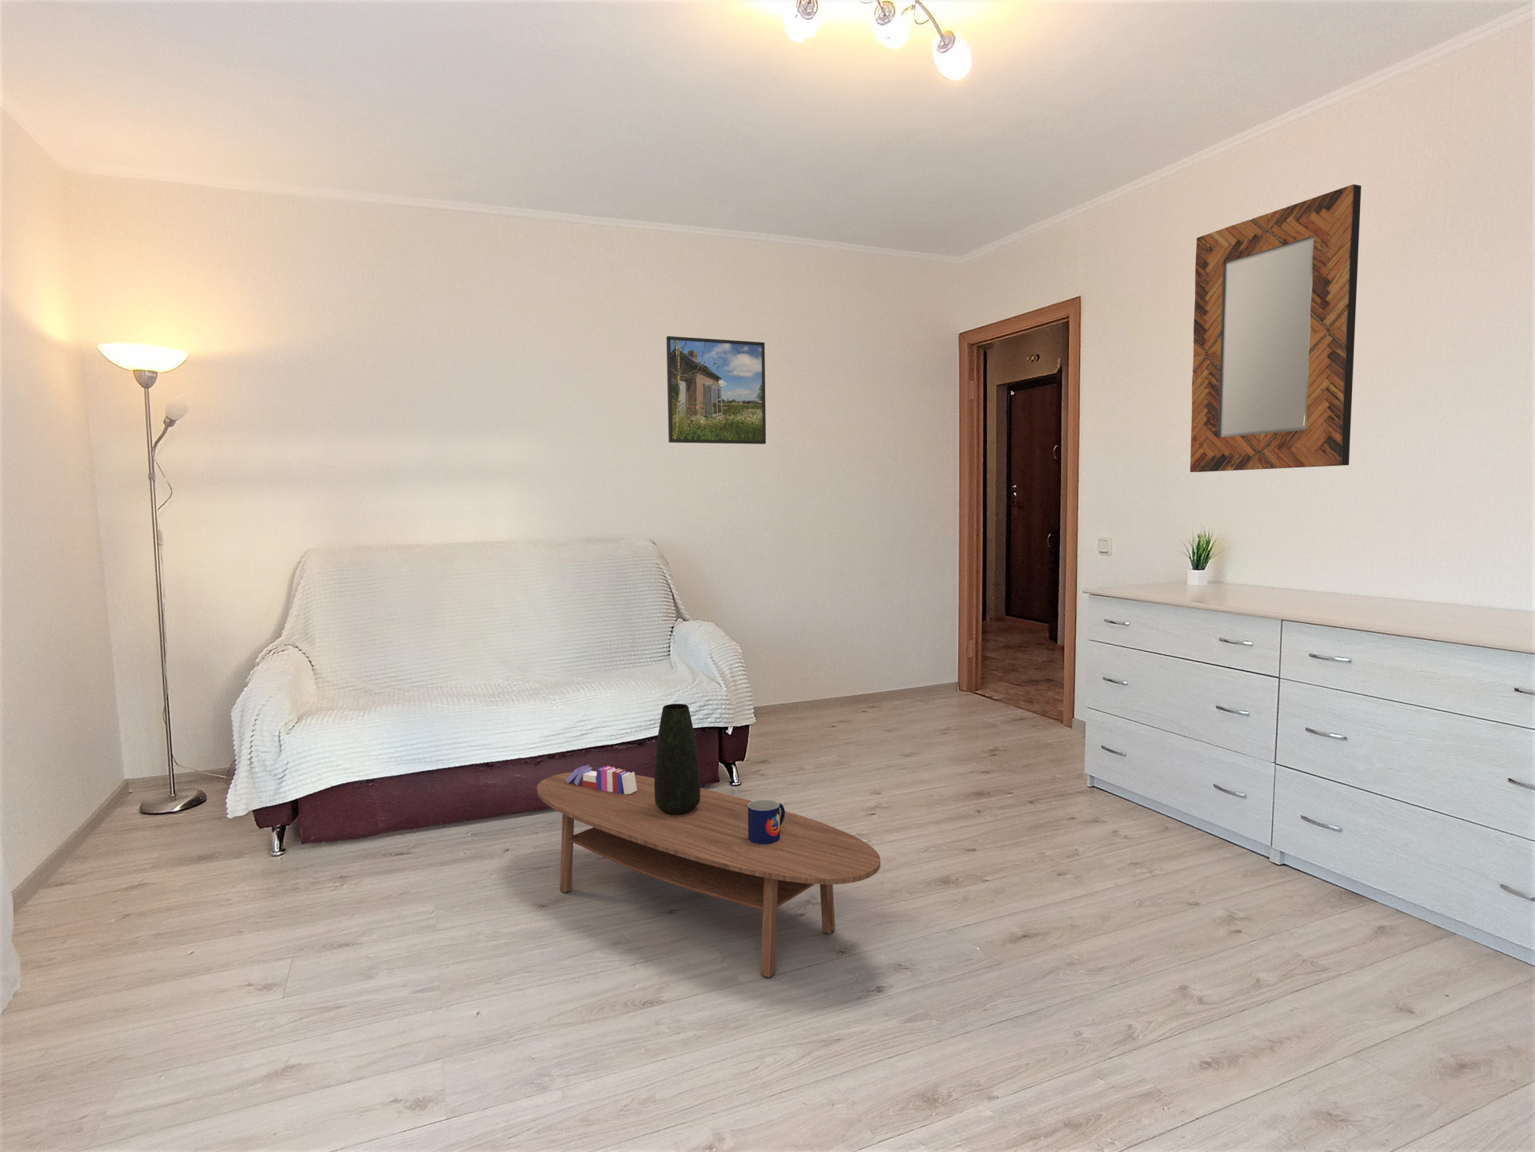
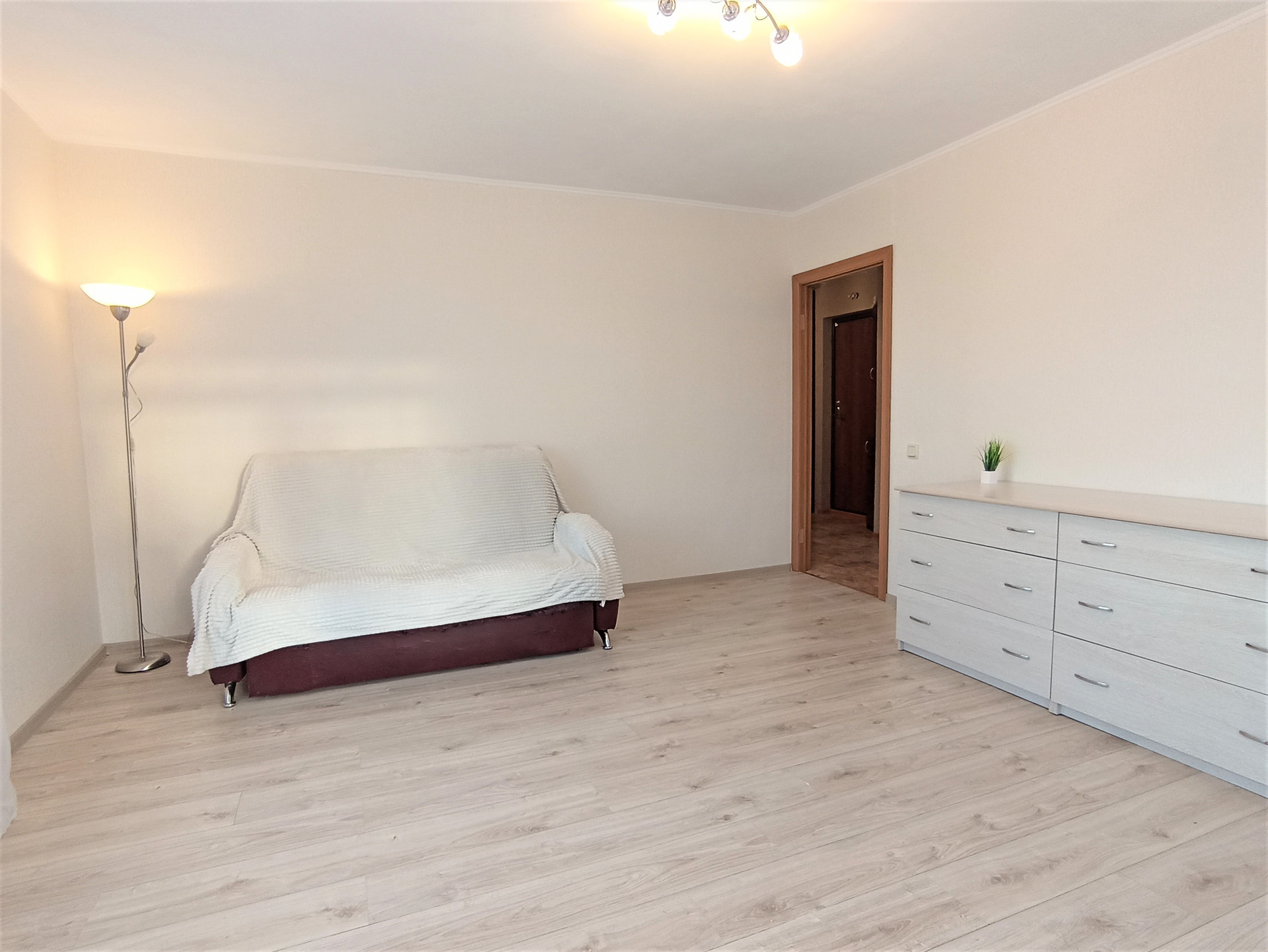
- books [565,764,637,794]
- mug [747,799,786,845]
- home mirror [1190,184,1362,473]
- vase [654,703,701,814]
- coffee table [536,770,881,978]
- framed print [666,335,766,445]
